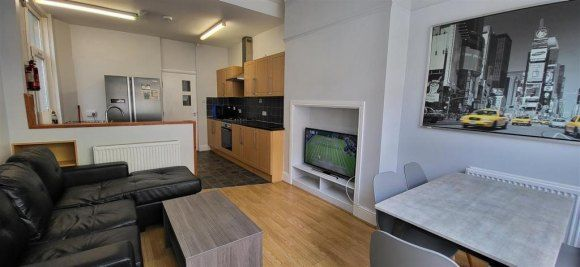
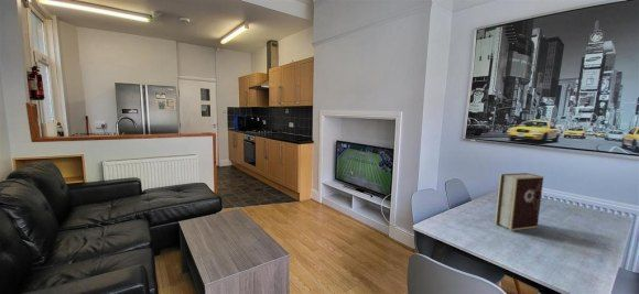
+ book [494,172,544,232]
